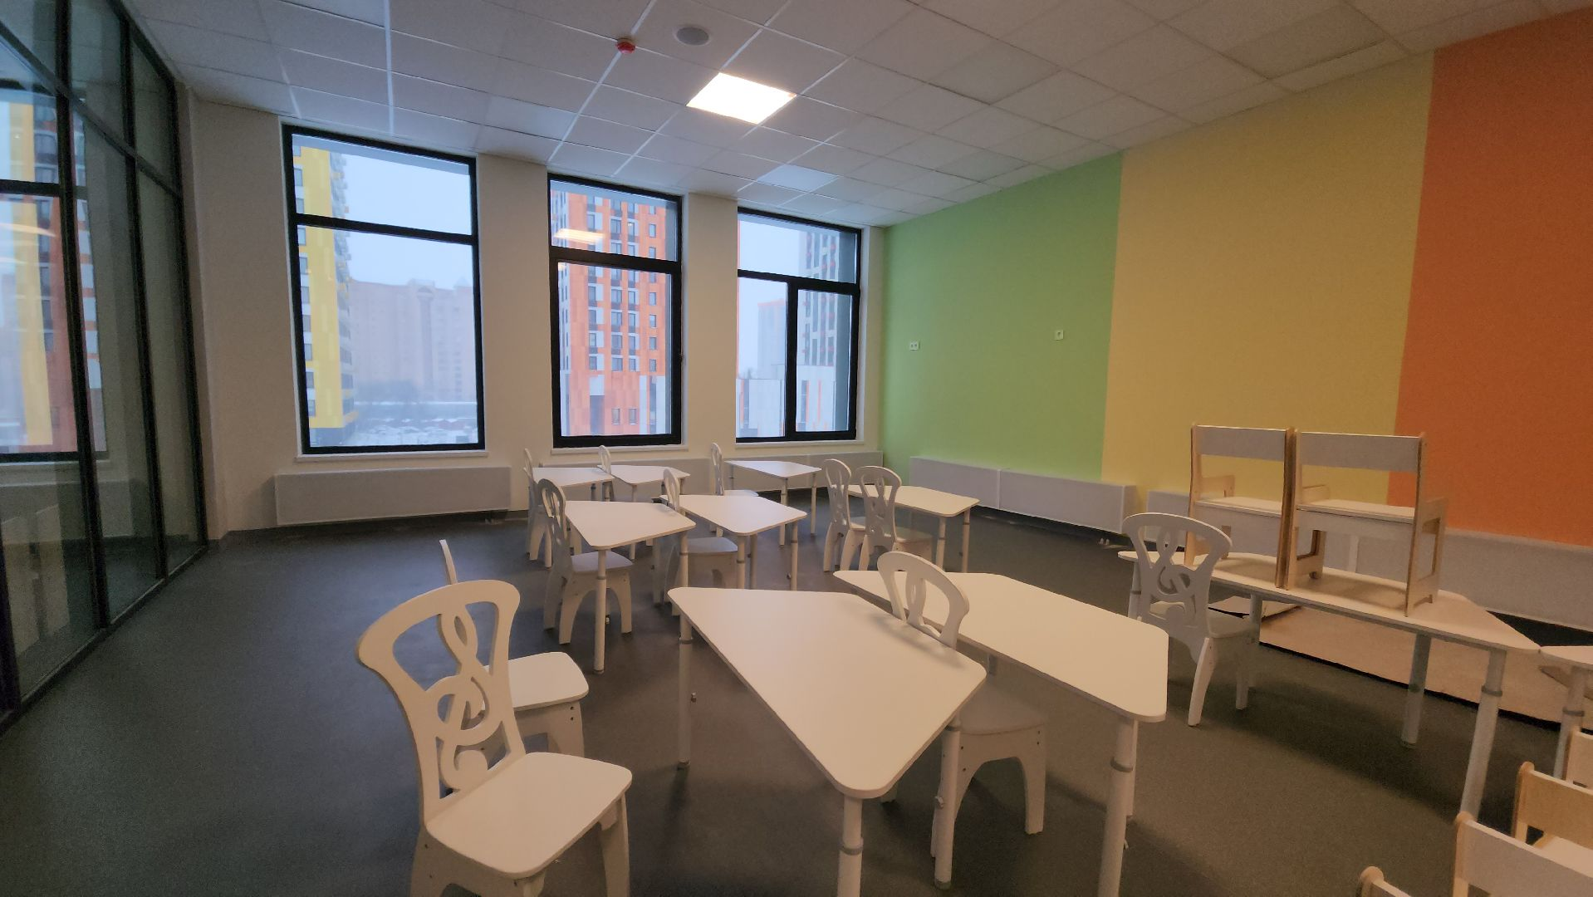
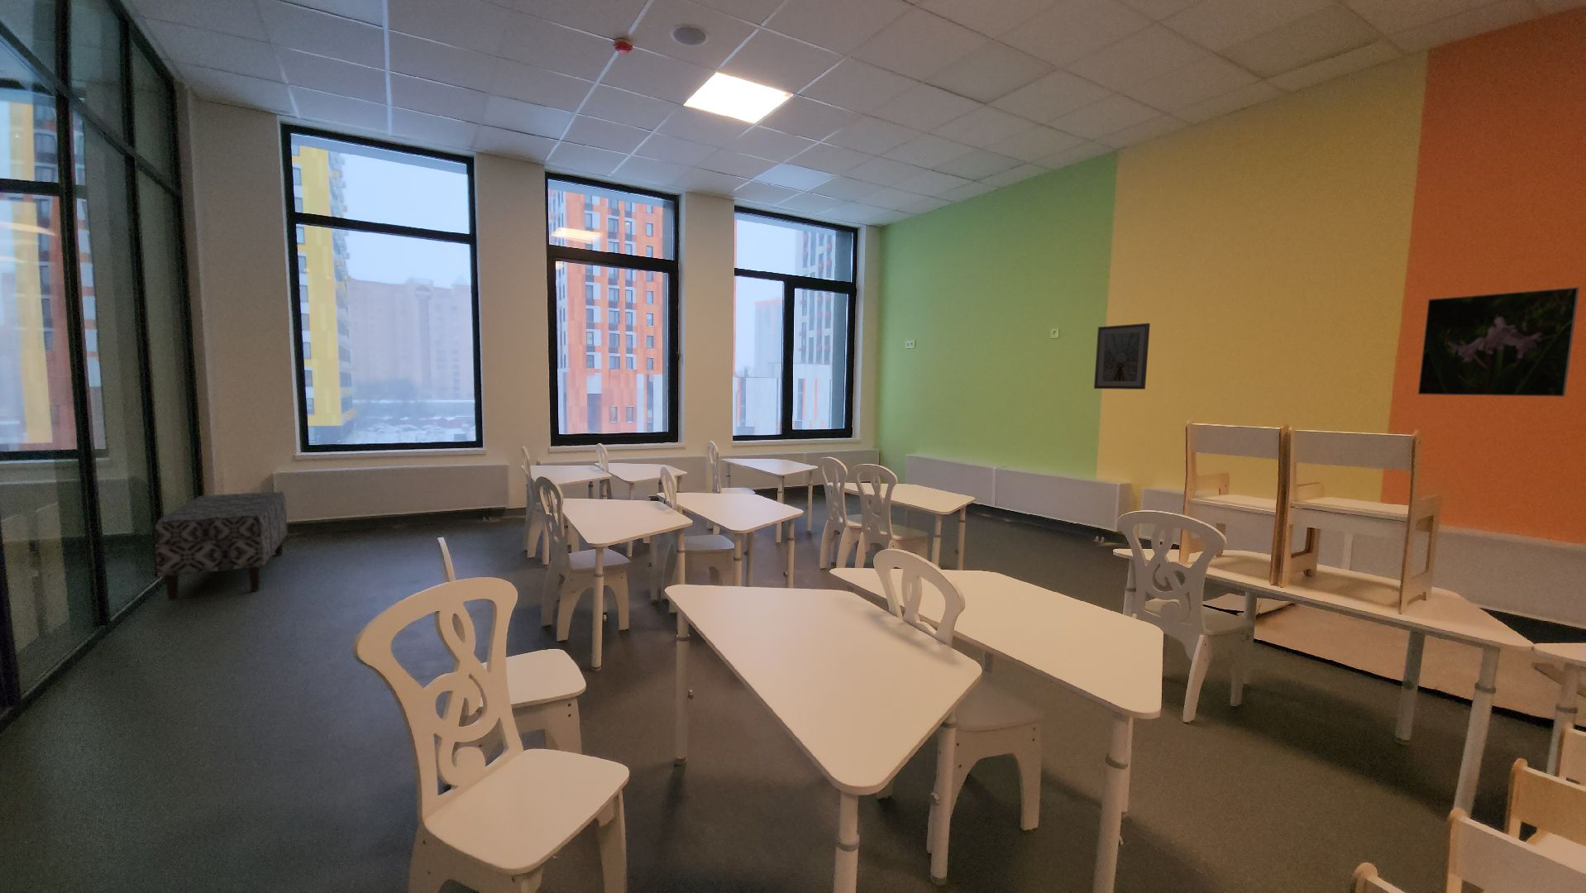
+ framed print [1417,286,1581,397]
+ bench [155,490,289,601]
+ picture frame [1094,322,1151,390]
